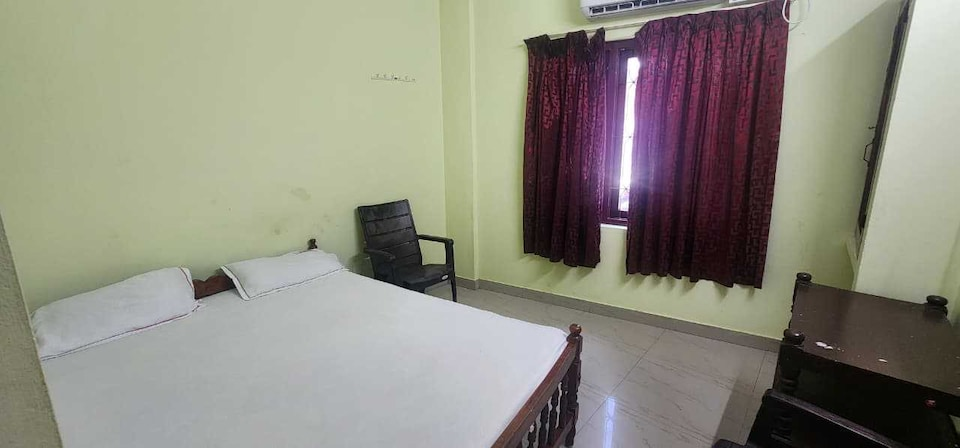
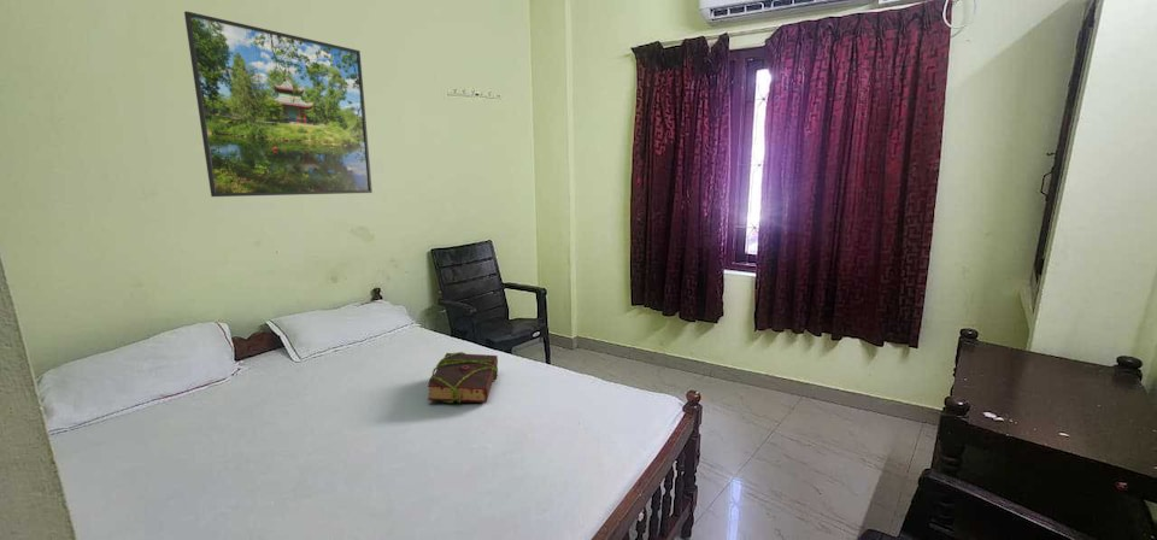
+ book [427,351,499,404]
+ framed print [183,10,374,198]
